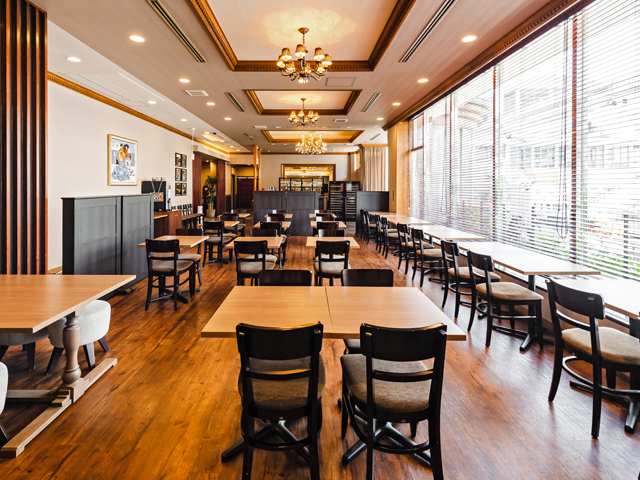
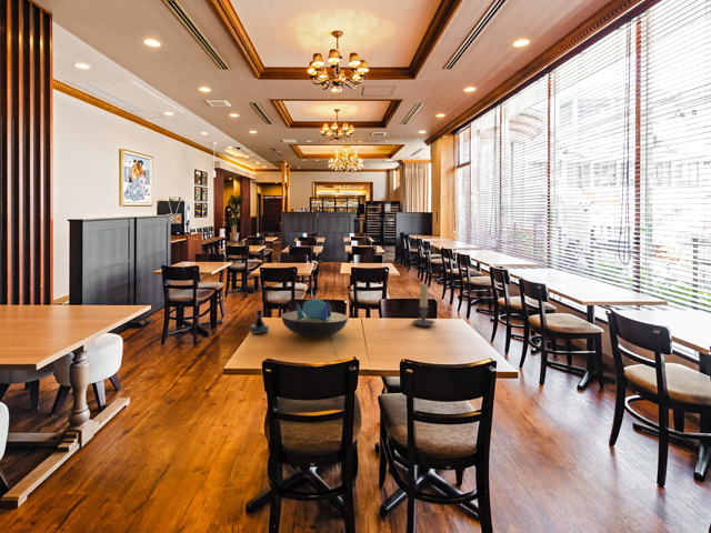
+ candle holder [411,282,437,328]
+ tequila bottle [249,309,270,335]
+ decorative bowl [281,298,349,339]
